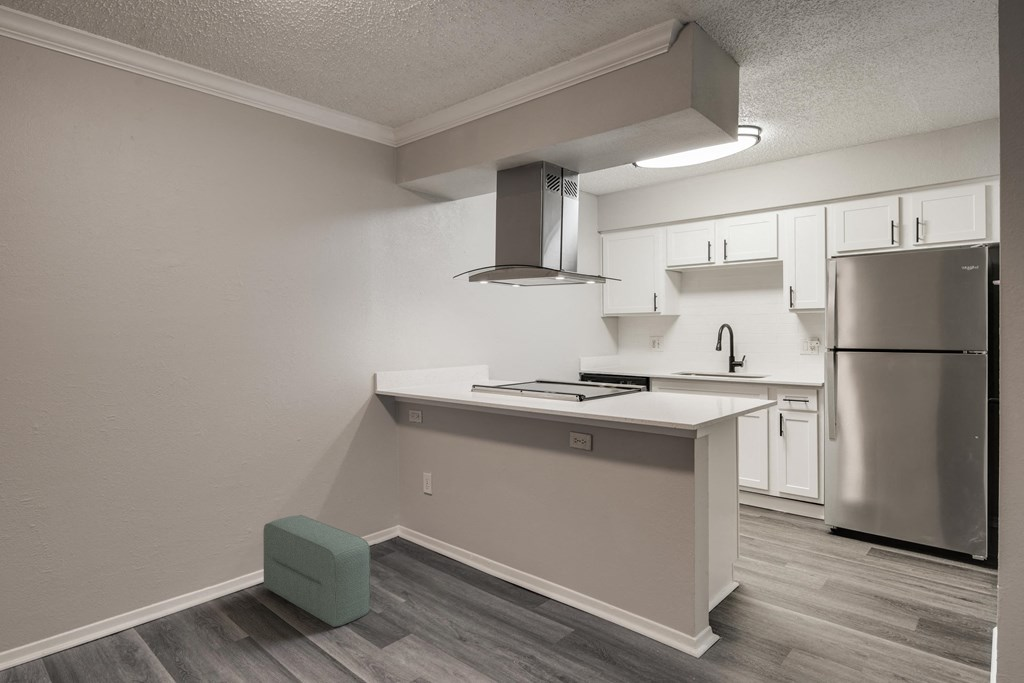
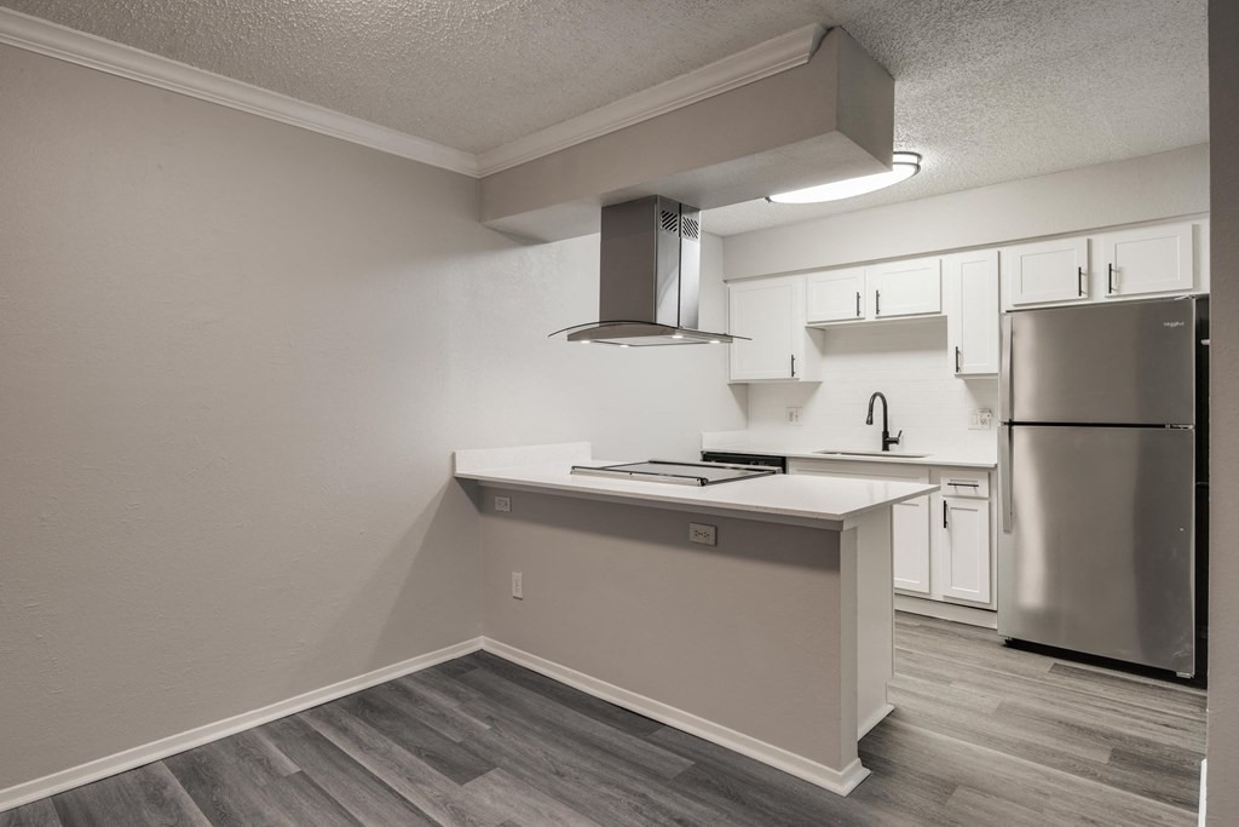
- pouf [262,514,371,628]
